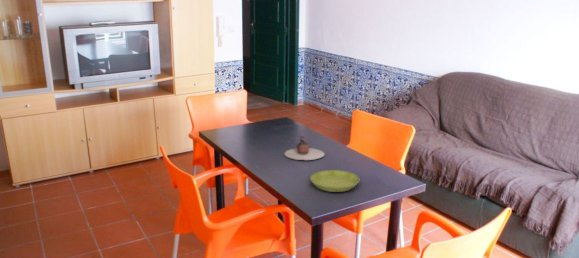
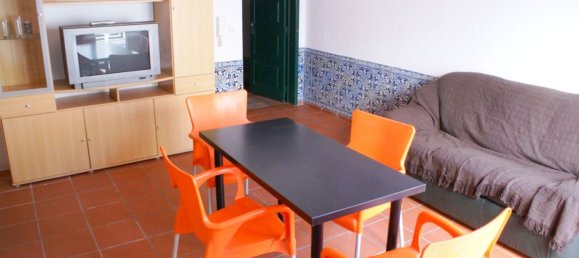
- teapot [283,135,326,161]
- saucer [309,169,360,193]
